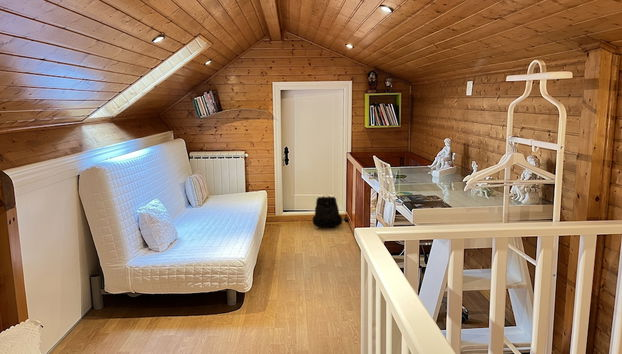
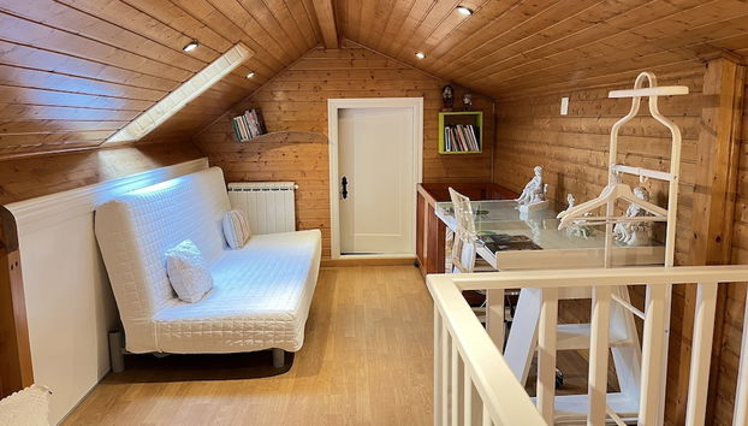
- backpack [312,194,343,228]
